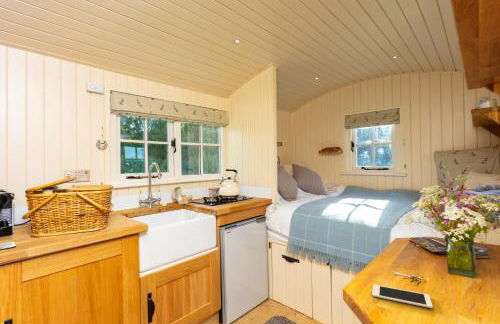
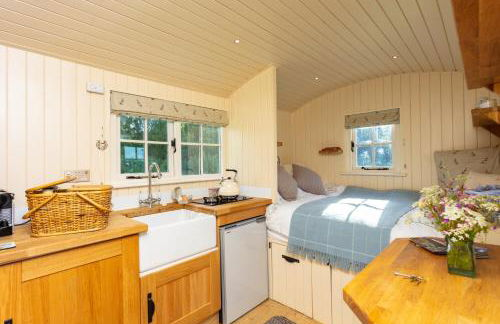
- cell phone [371,284,434,309]
